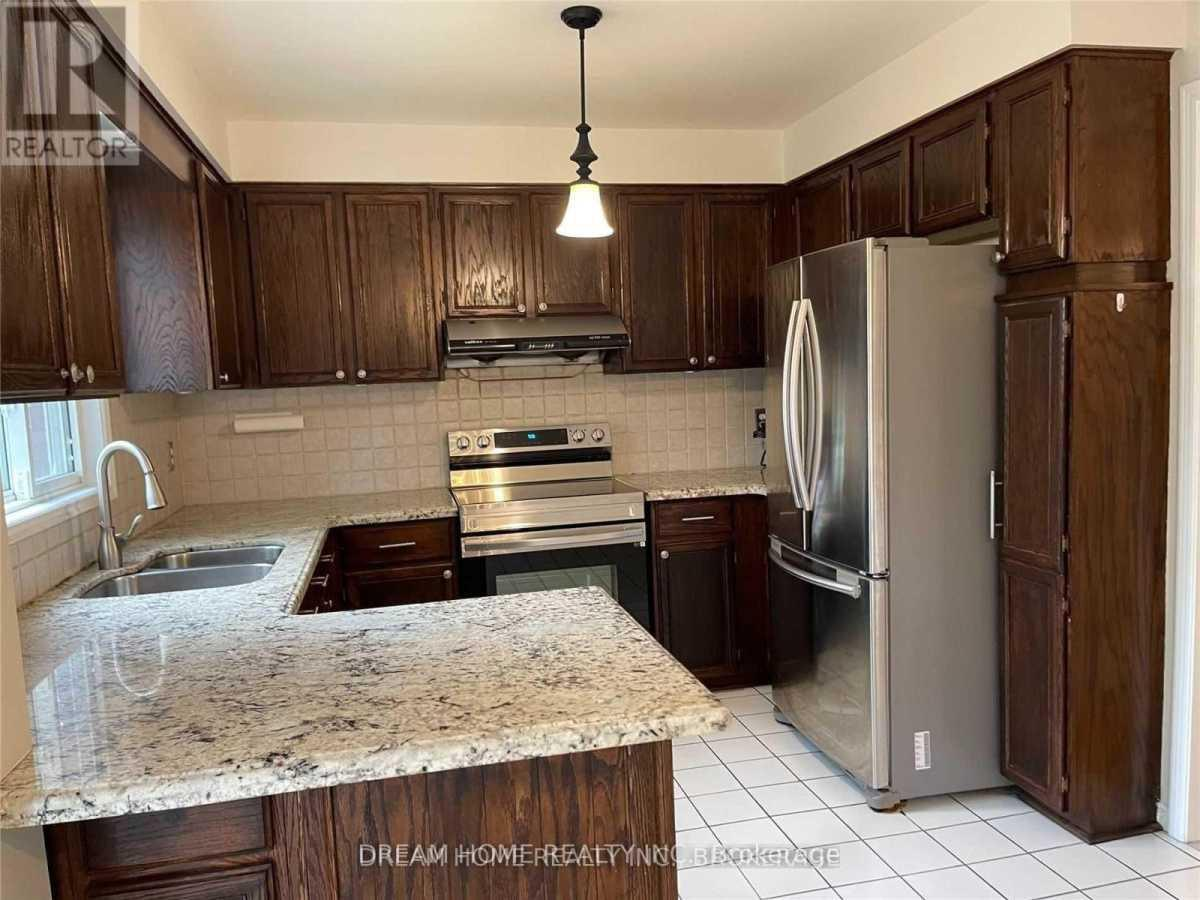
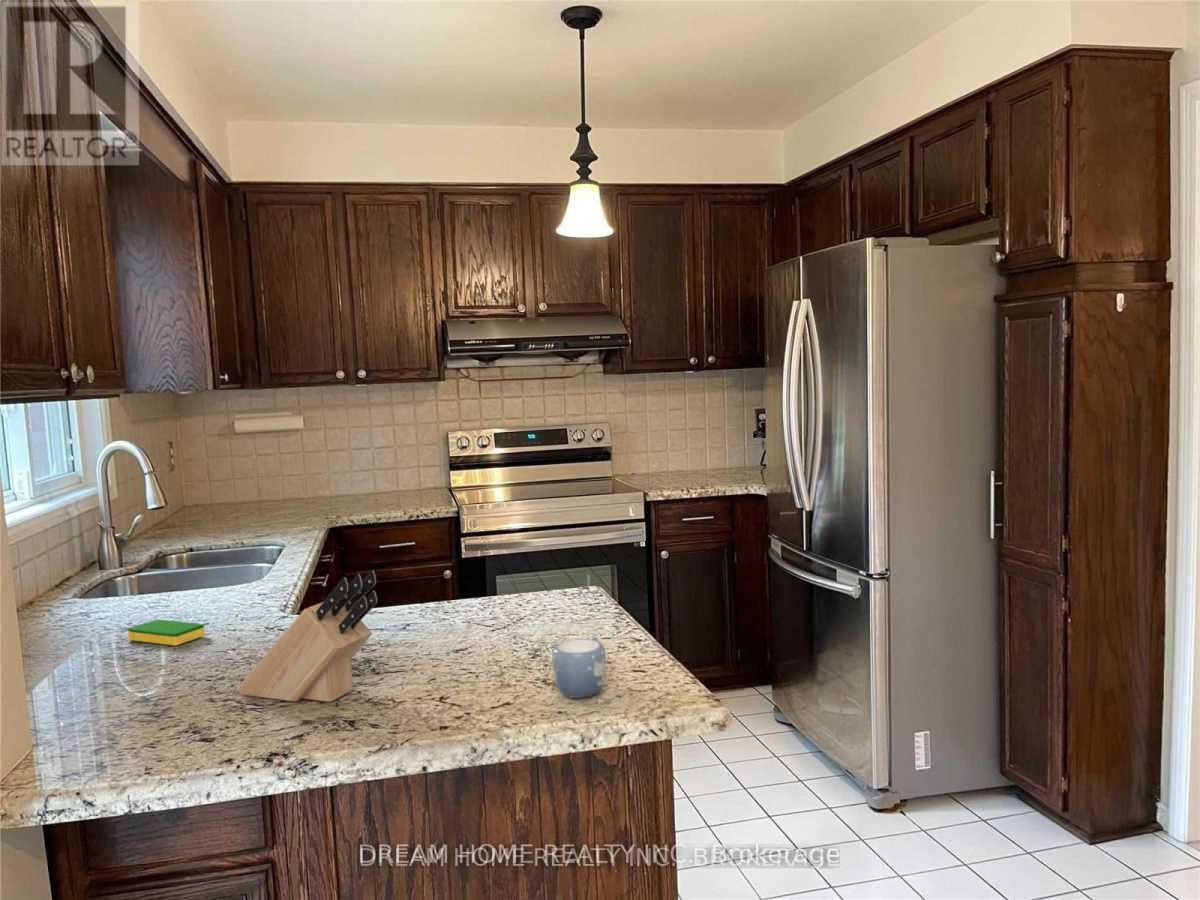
+ dish sponge [127,619,206,647]
+ mug [551,636,607,699]
+ knife block [236,570,379,703]
